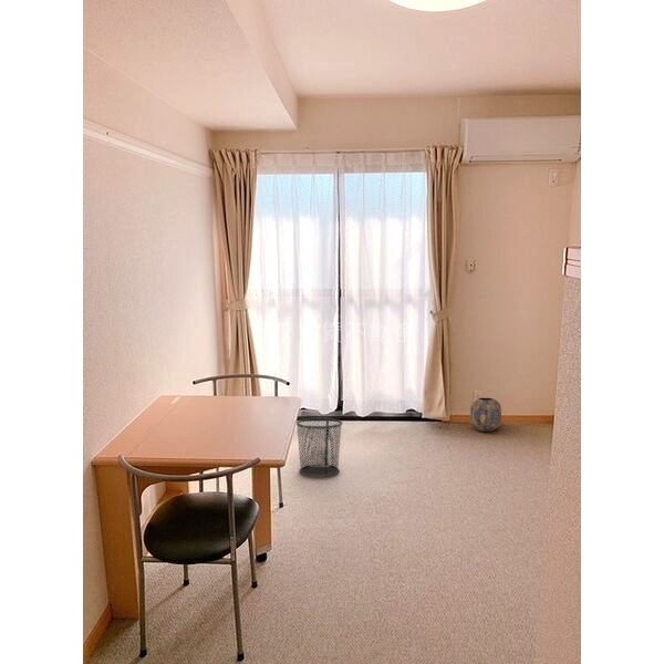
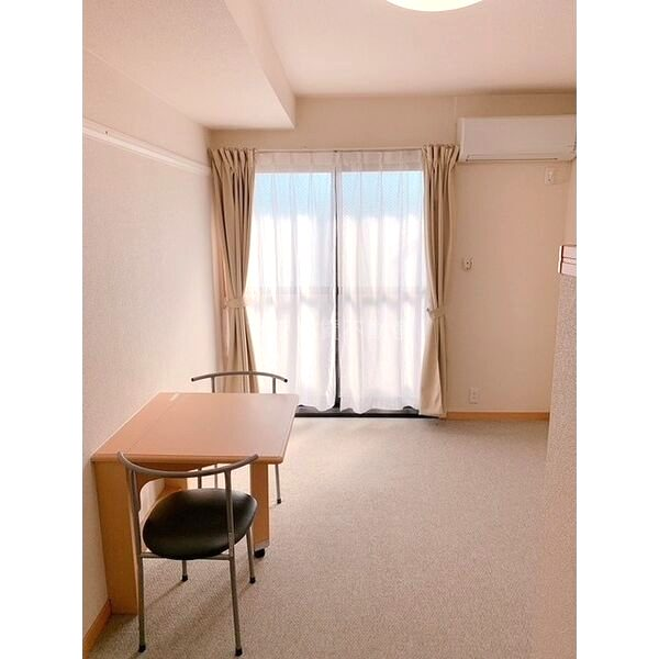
- waste bin [295,417,344,478]
- planter [469,397,502,433]
